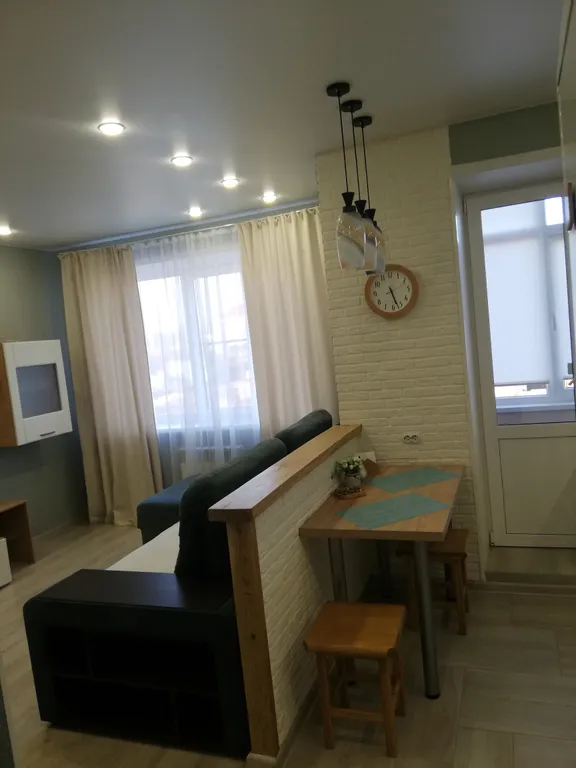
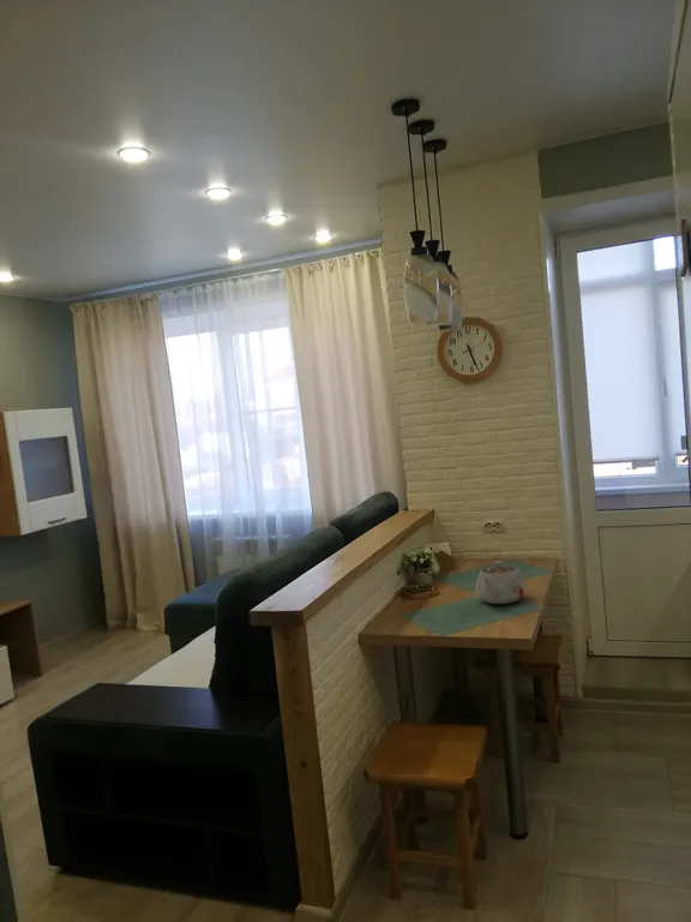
+ teapot [474,559,527,605]
